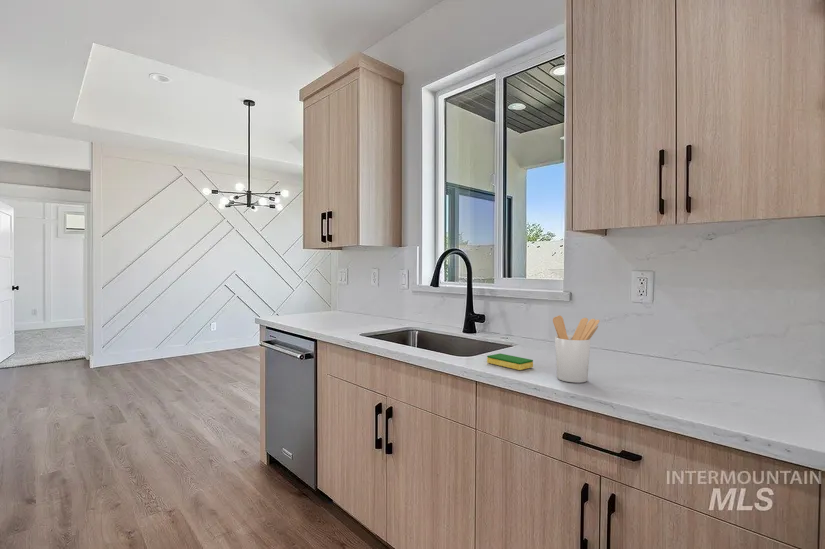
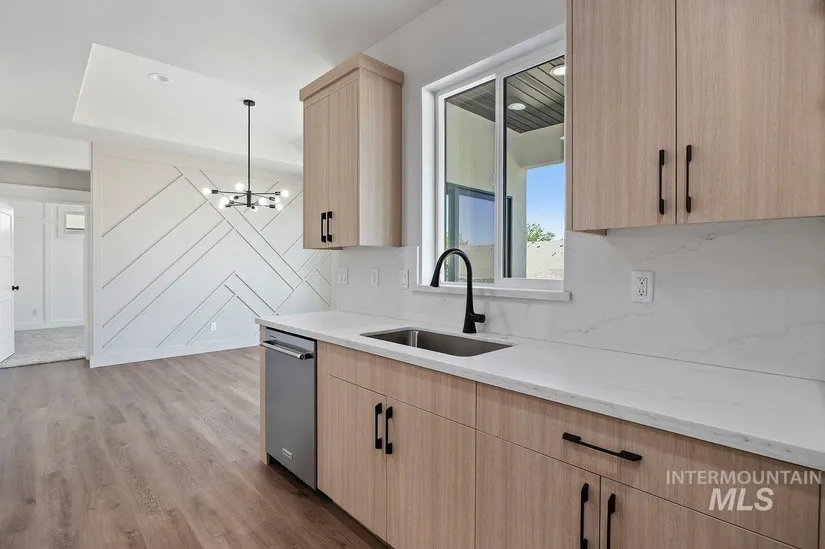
- dish sponge [486,352,534,371]
- utensil holder [552,314,600,384]
